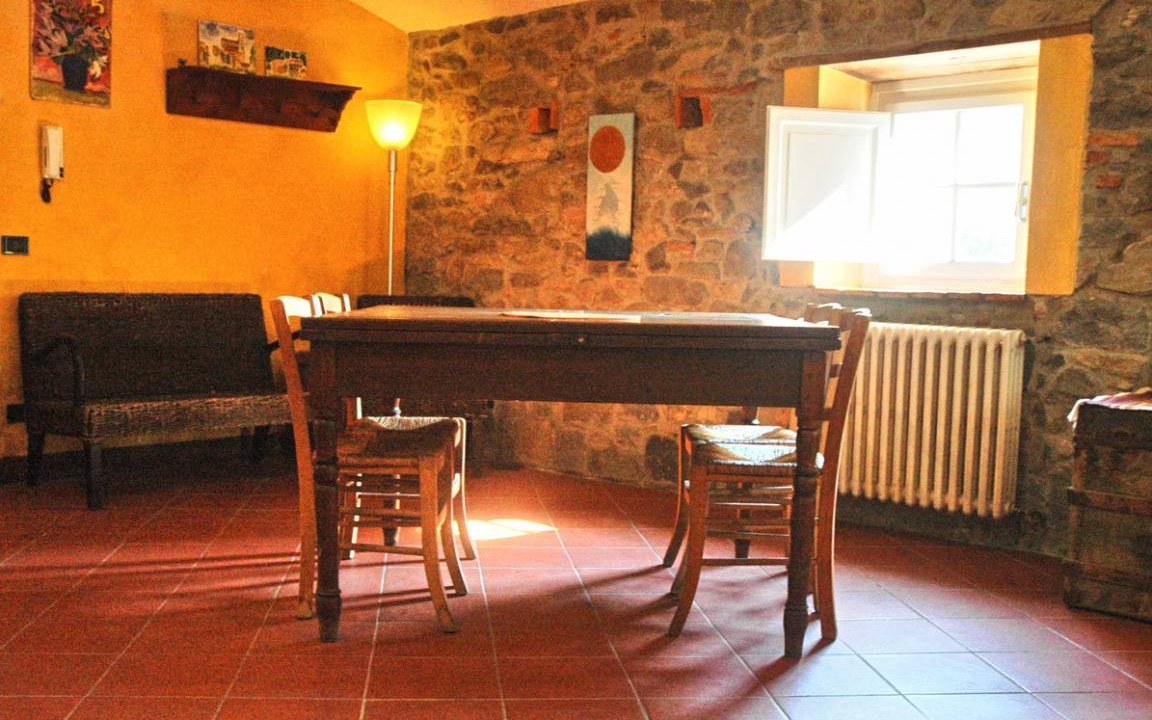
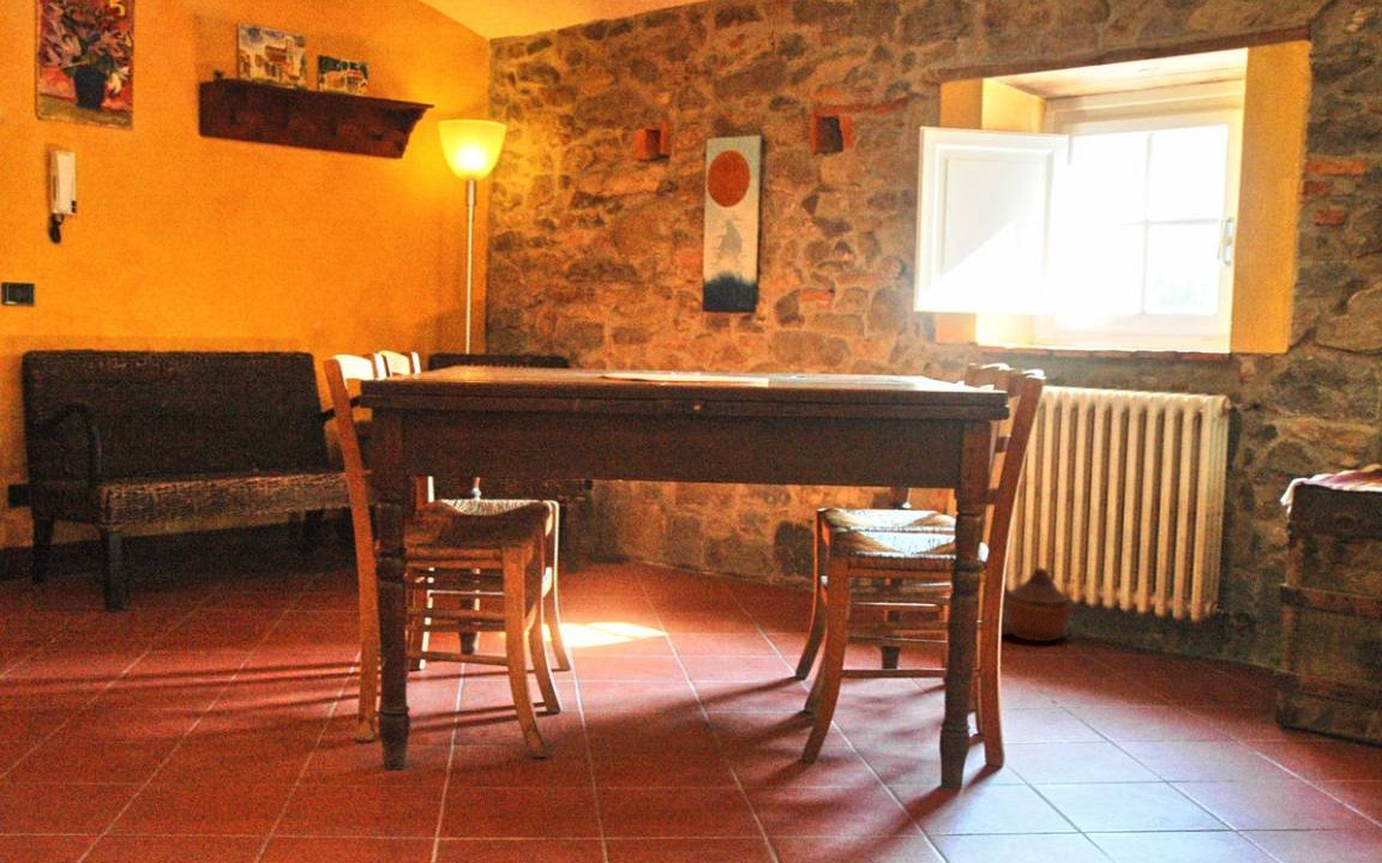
+ woven basket [1005,566,1072,642]
